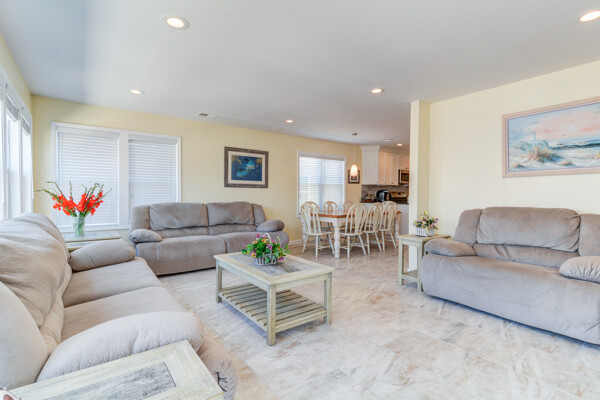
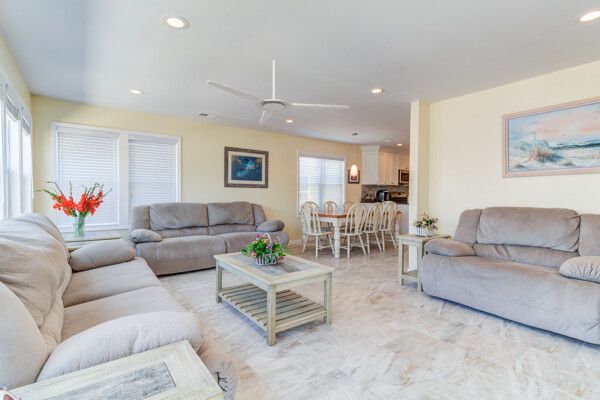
+ ceiling fan [207,59,351,126]
